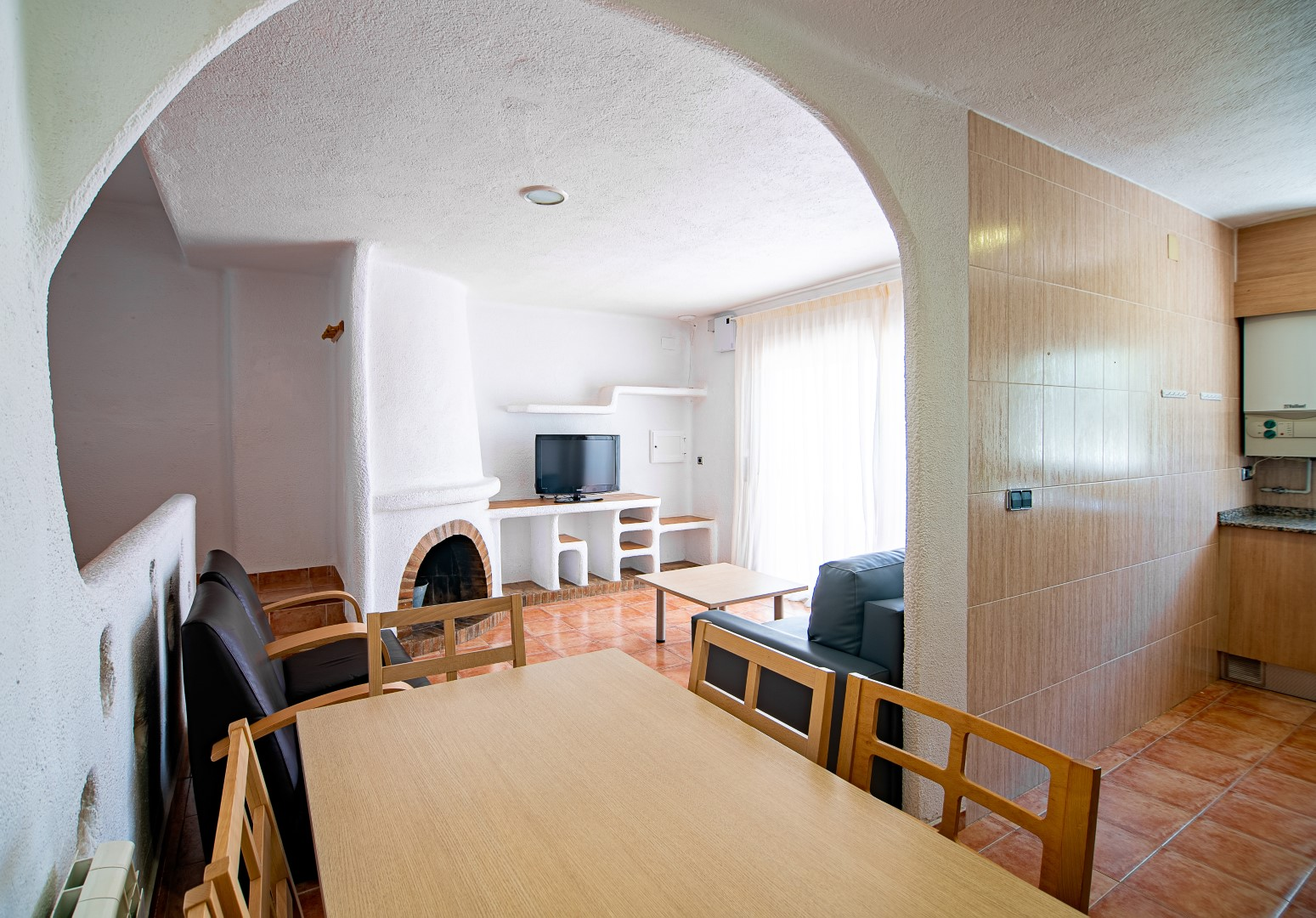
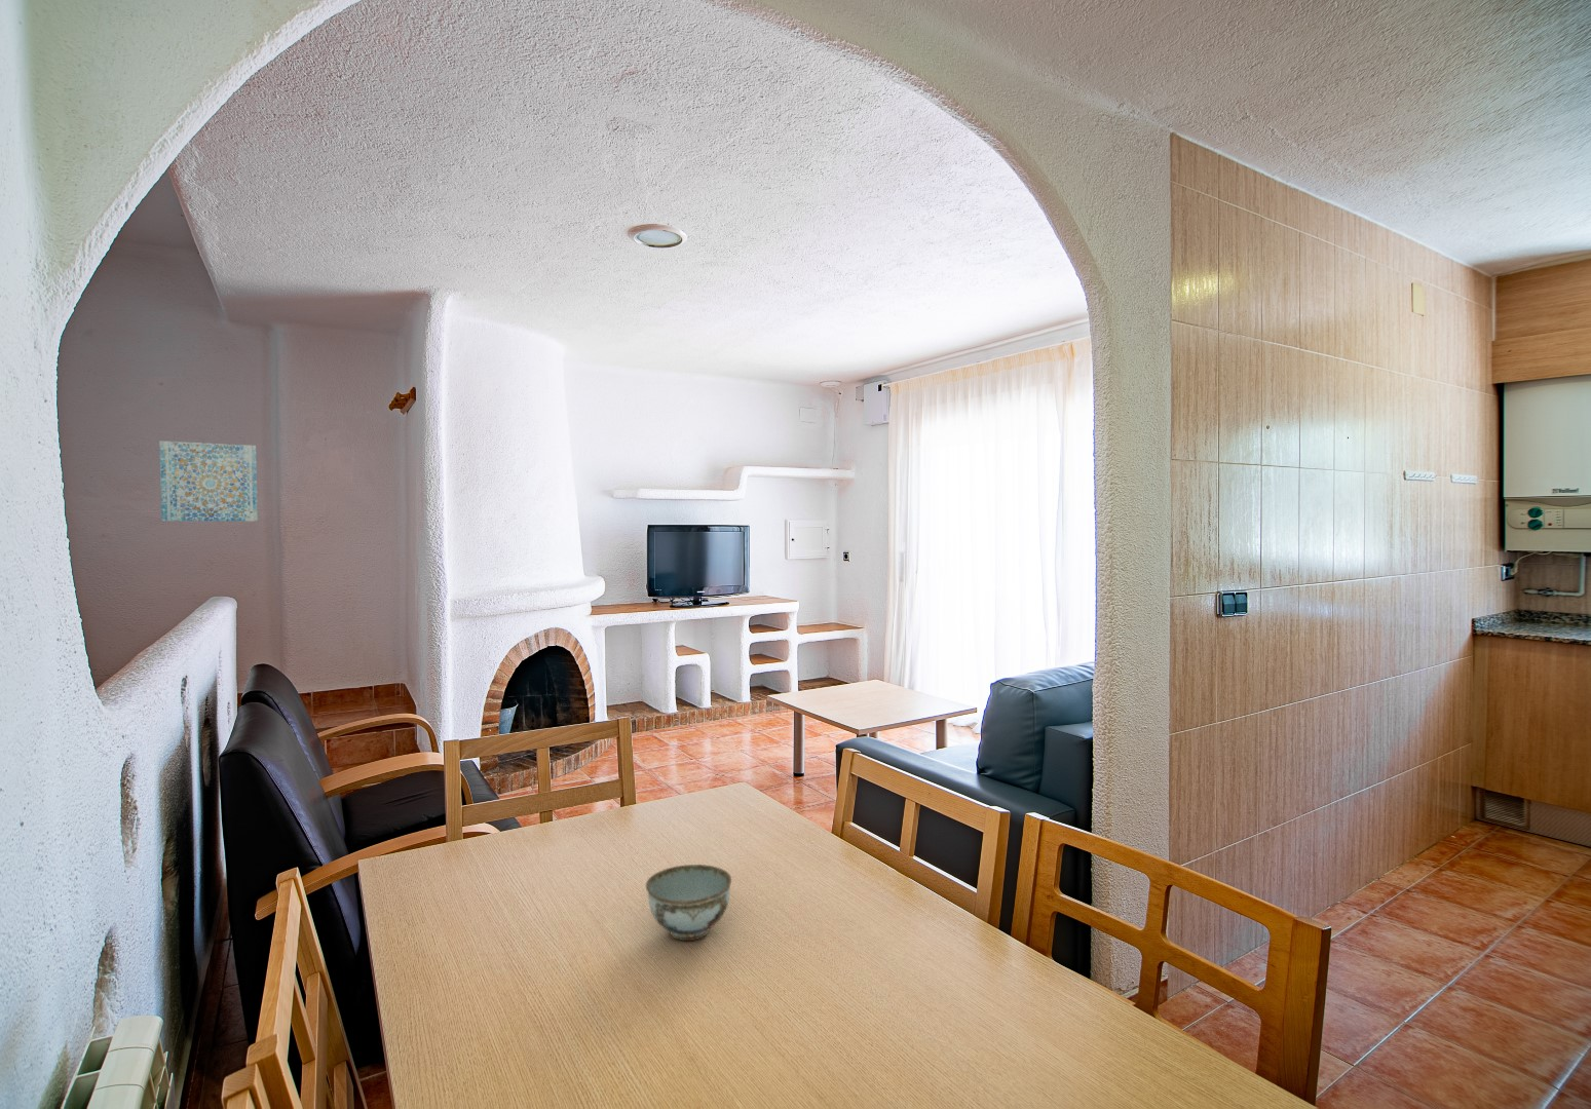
+ wall art [158,440,259,523]
+ bowl [646,864,733,941]
